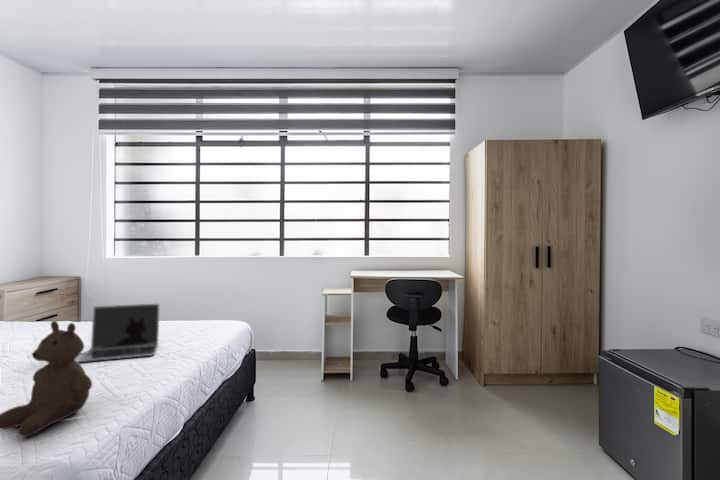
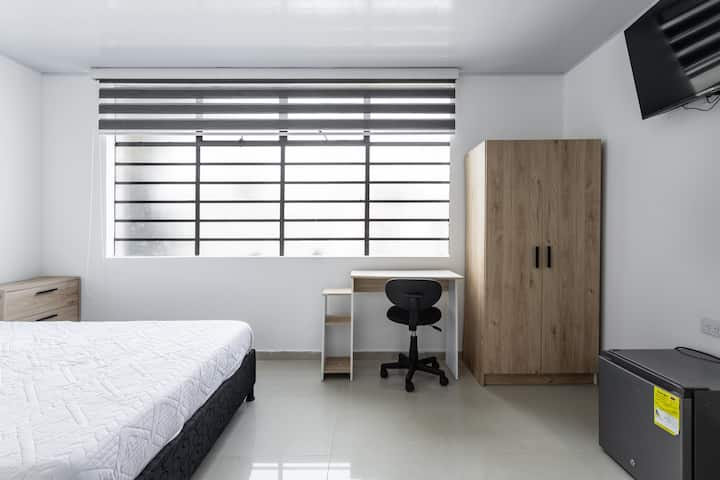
- laptop [78,303,160,363]
- teddy bear [0,320,93,438]
